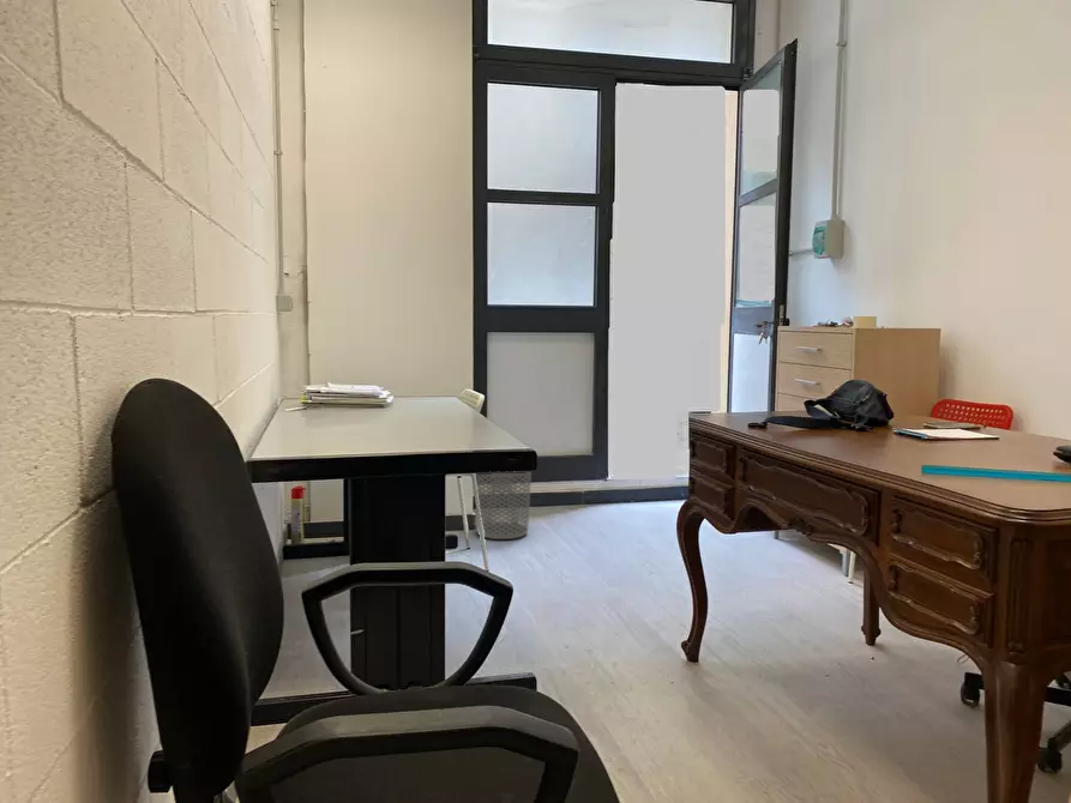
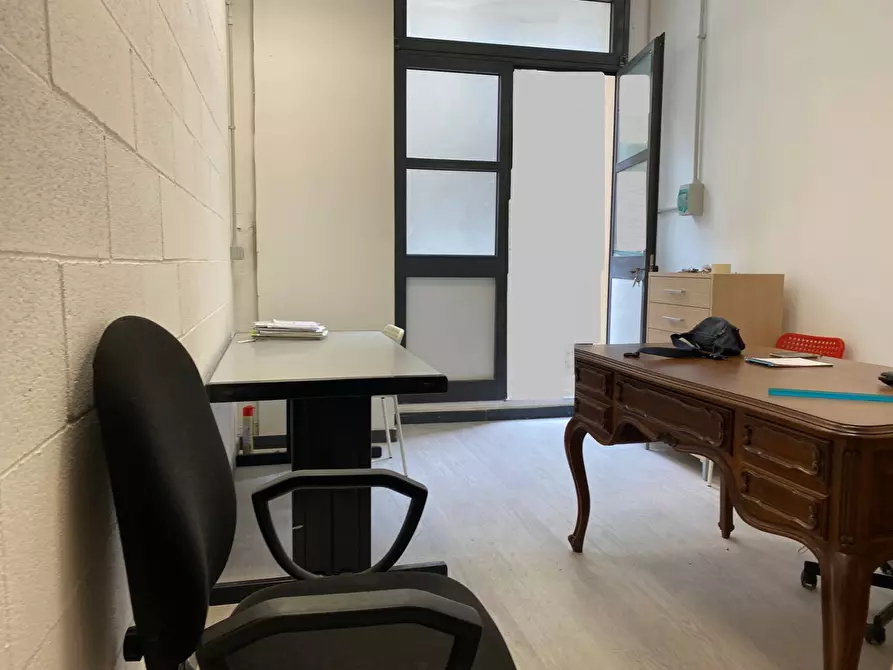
- waste bin [475,471,533,541]
